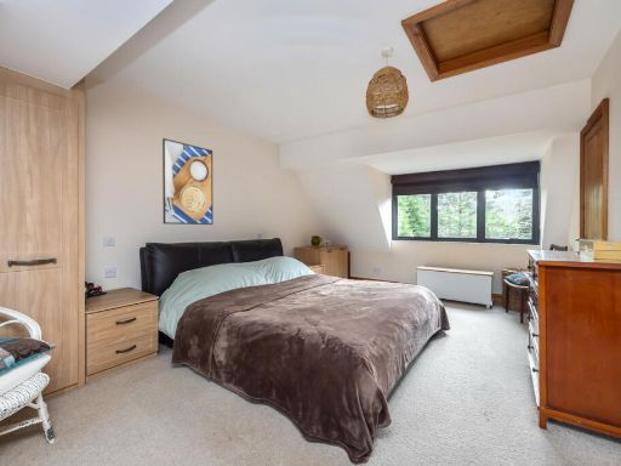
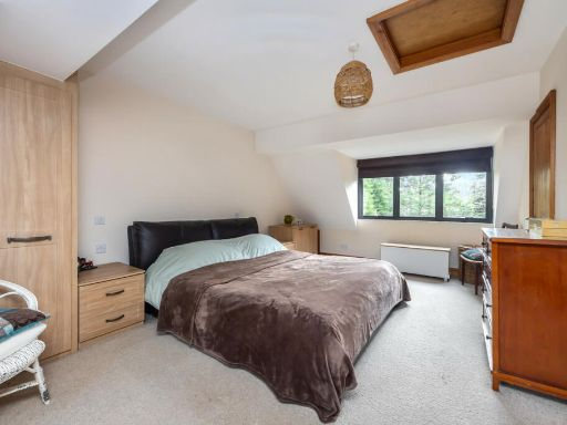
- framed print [161,137,215,226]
